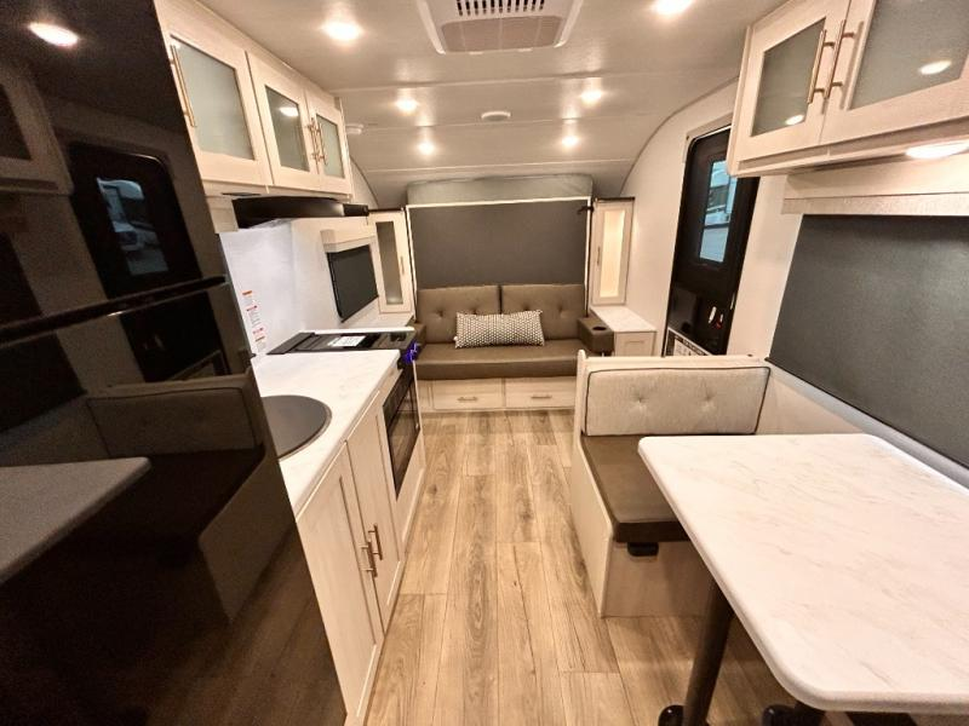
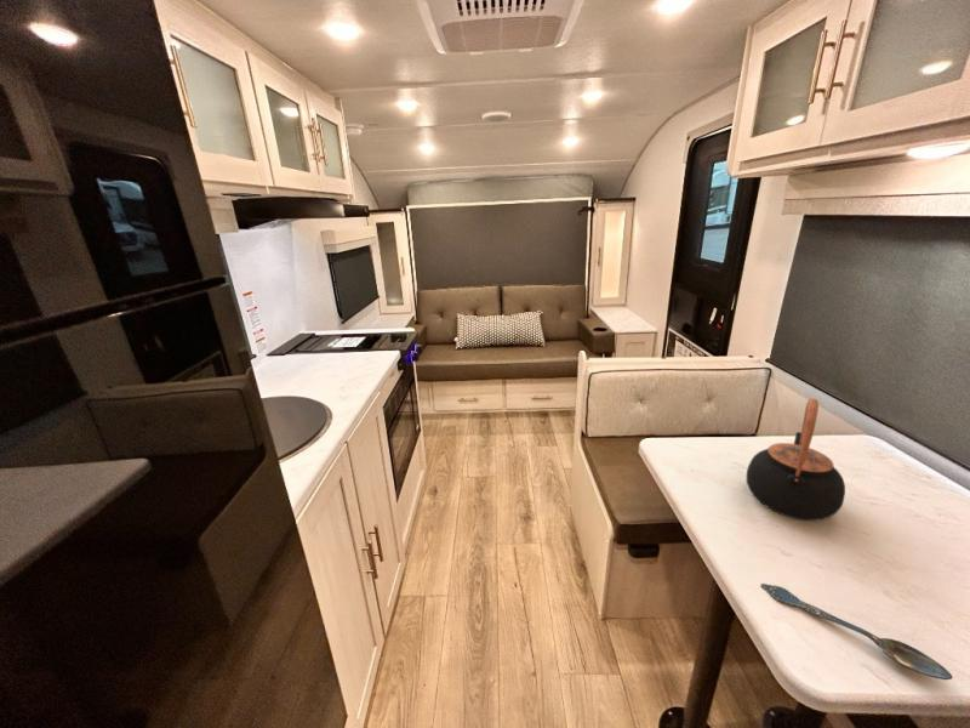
+ spoon [760,582,953,681]
+ teapot [746,397,846,522]
